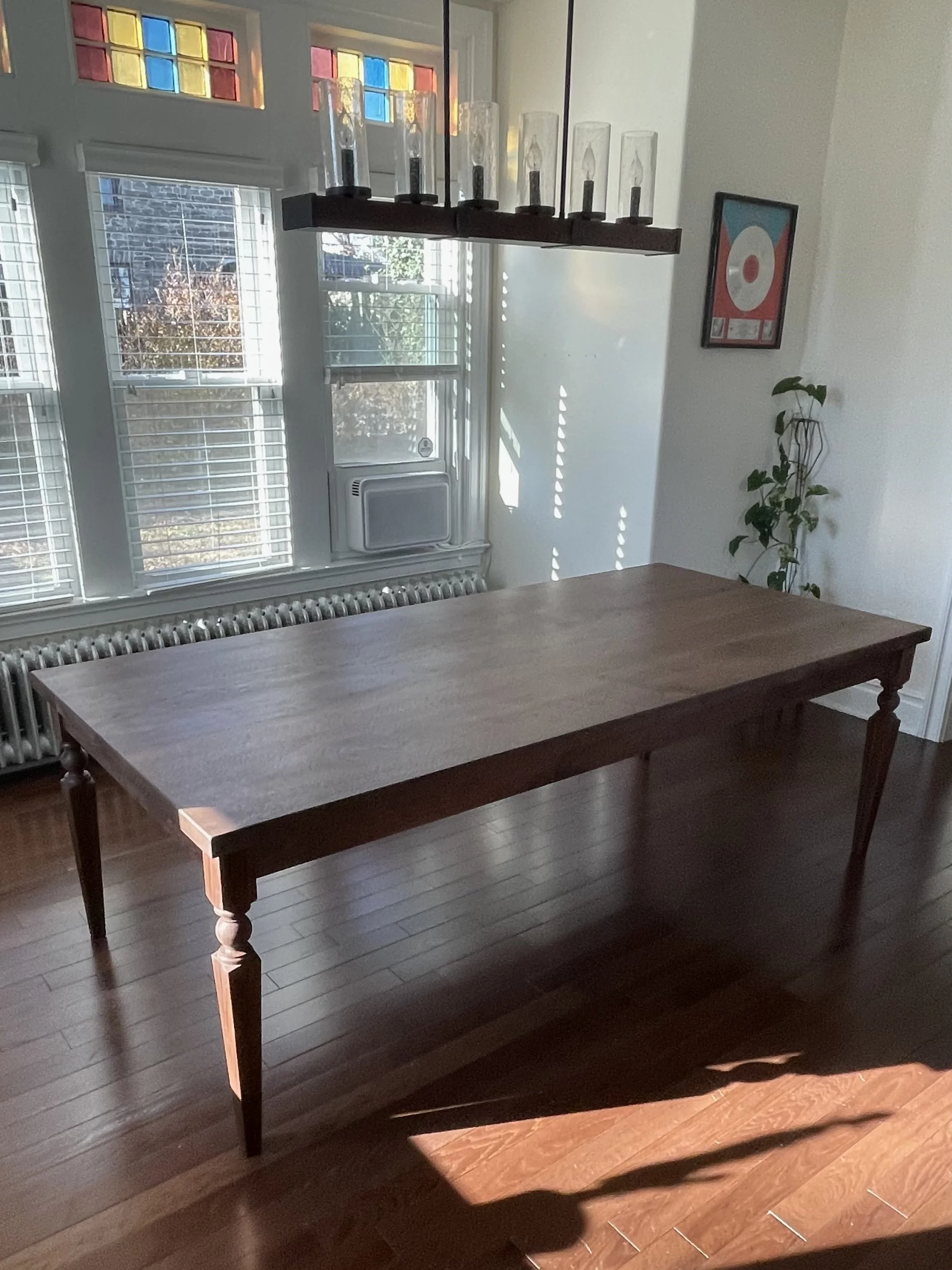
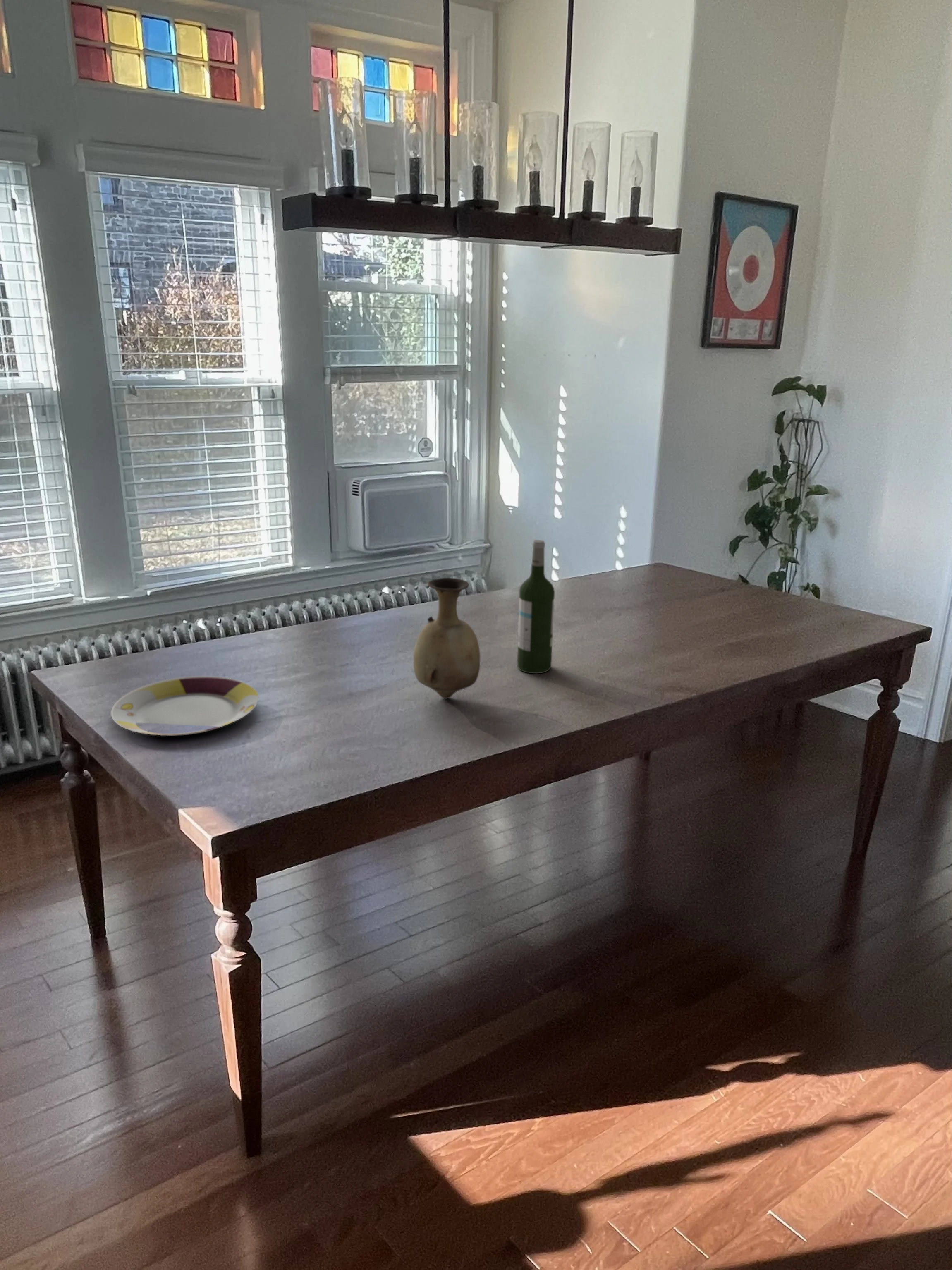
+ plate [111,676,259,737]
+ wine bottle [517,539,555,674]
+ vase [413,577,481,699]
